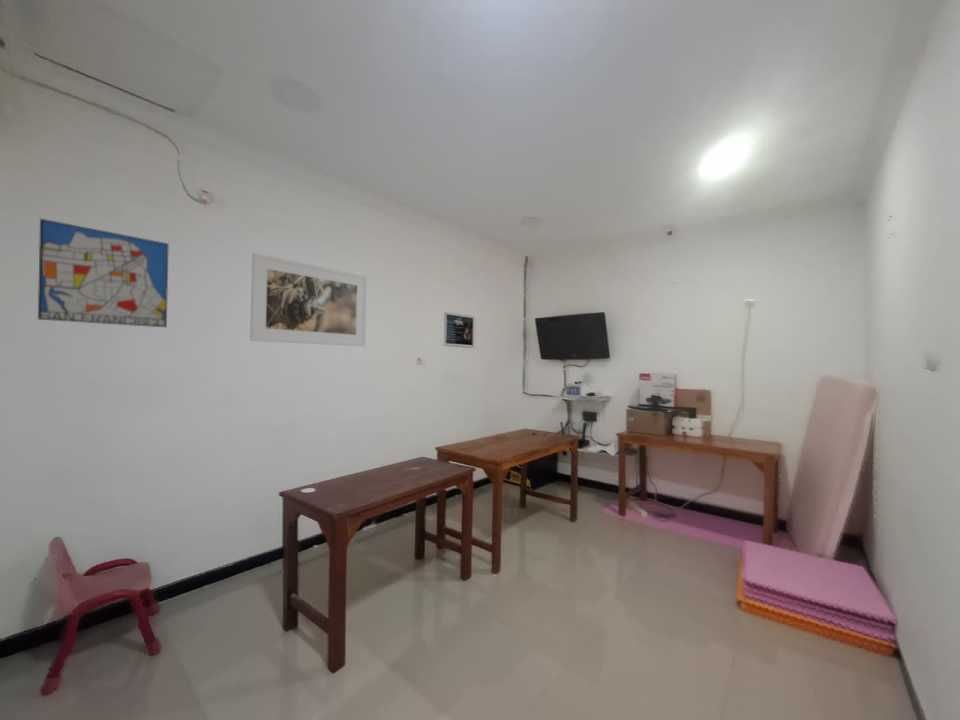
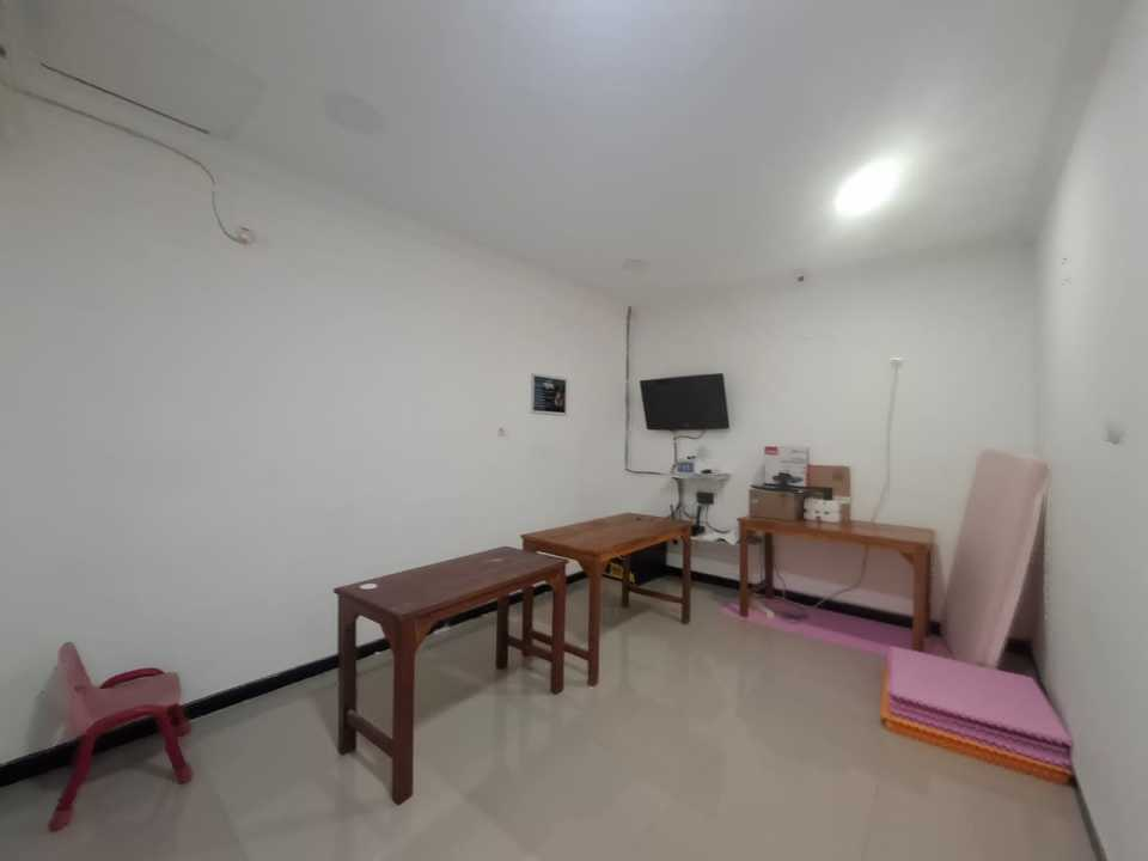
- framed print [249,252,368,347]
- wall art [37,218,170,328]
